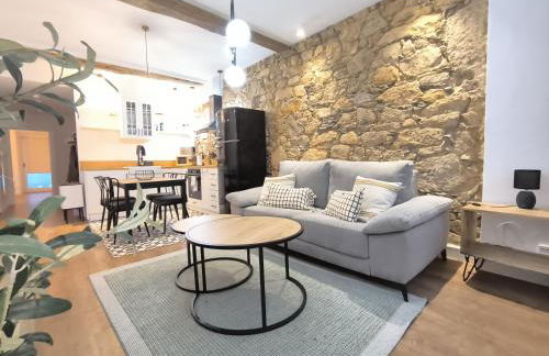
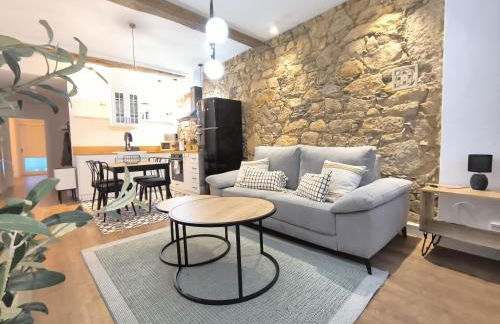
+ wall ornament [391,62,420,93]
